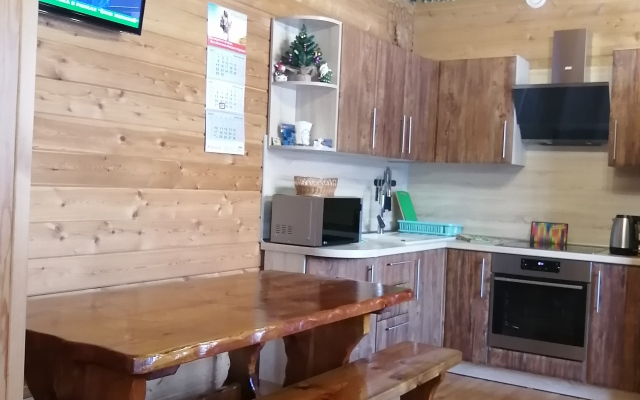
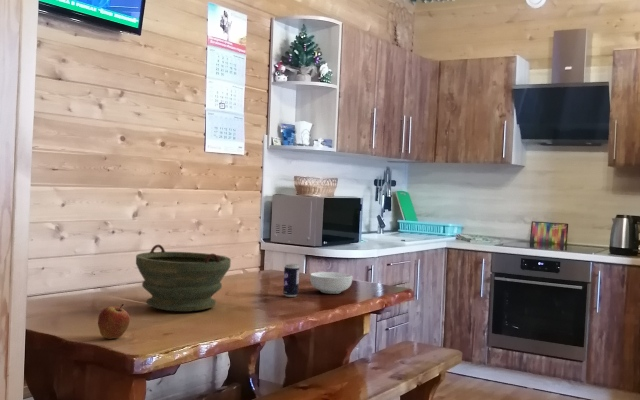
+ cereal bowl [309,271,353,295]
+ beverage can [282,263,300,298]
+ apple [97,303,131,340]
+ bowl [135,244,232,313]
